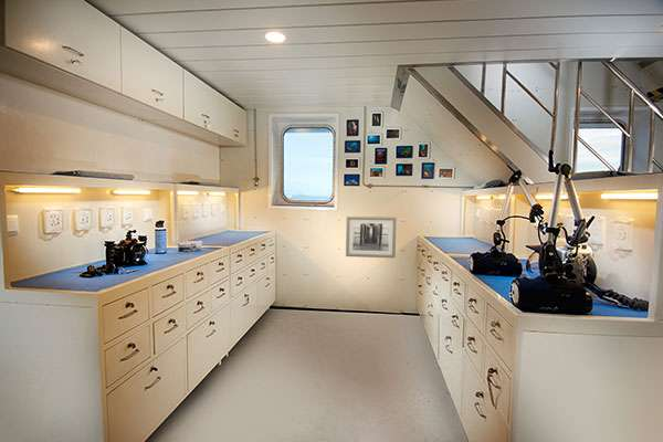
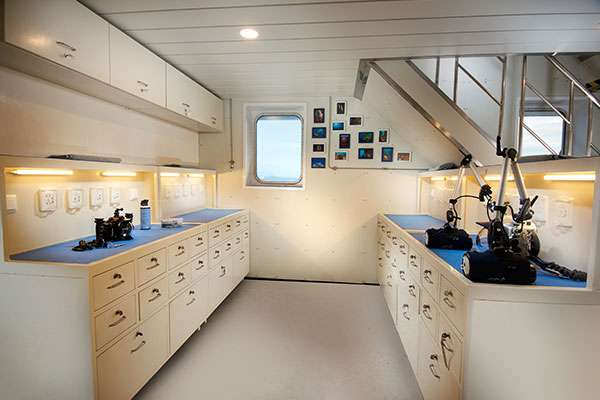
- wall art [345,215,398,259]
